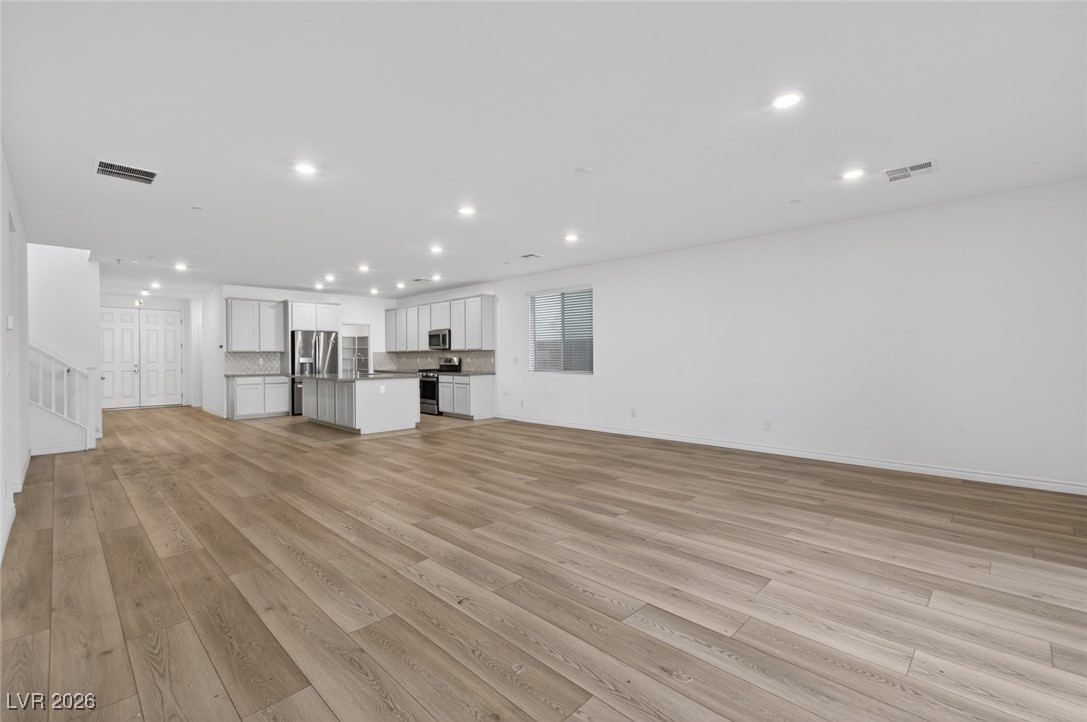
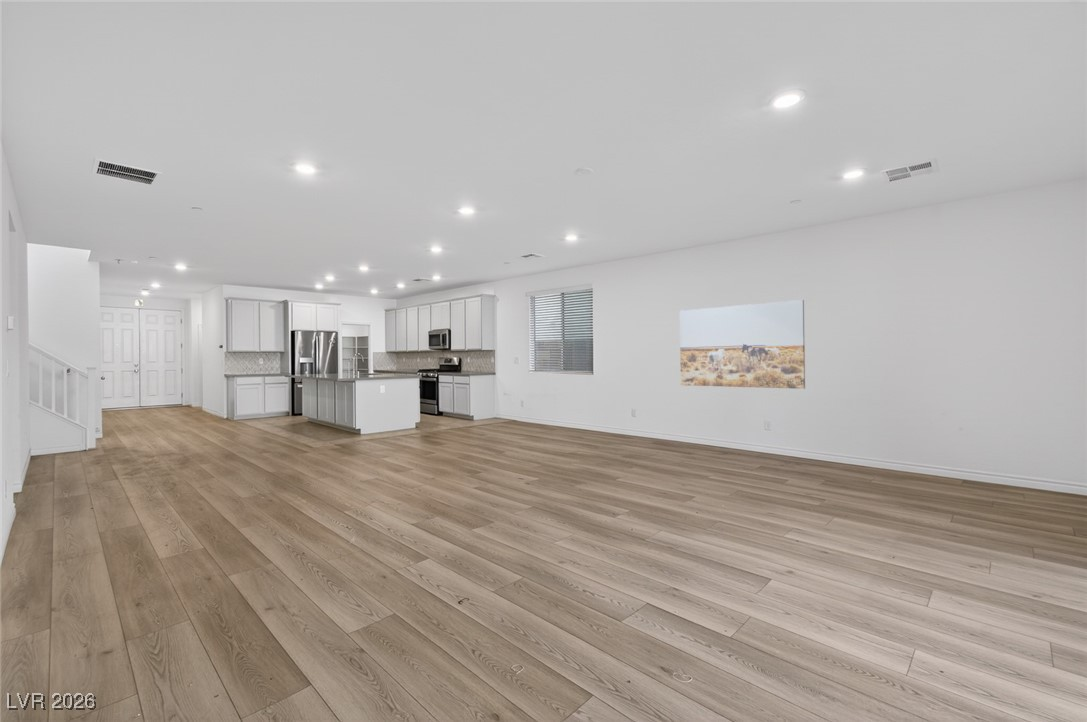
+ wall art [679,299,806,390]
